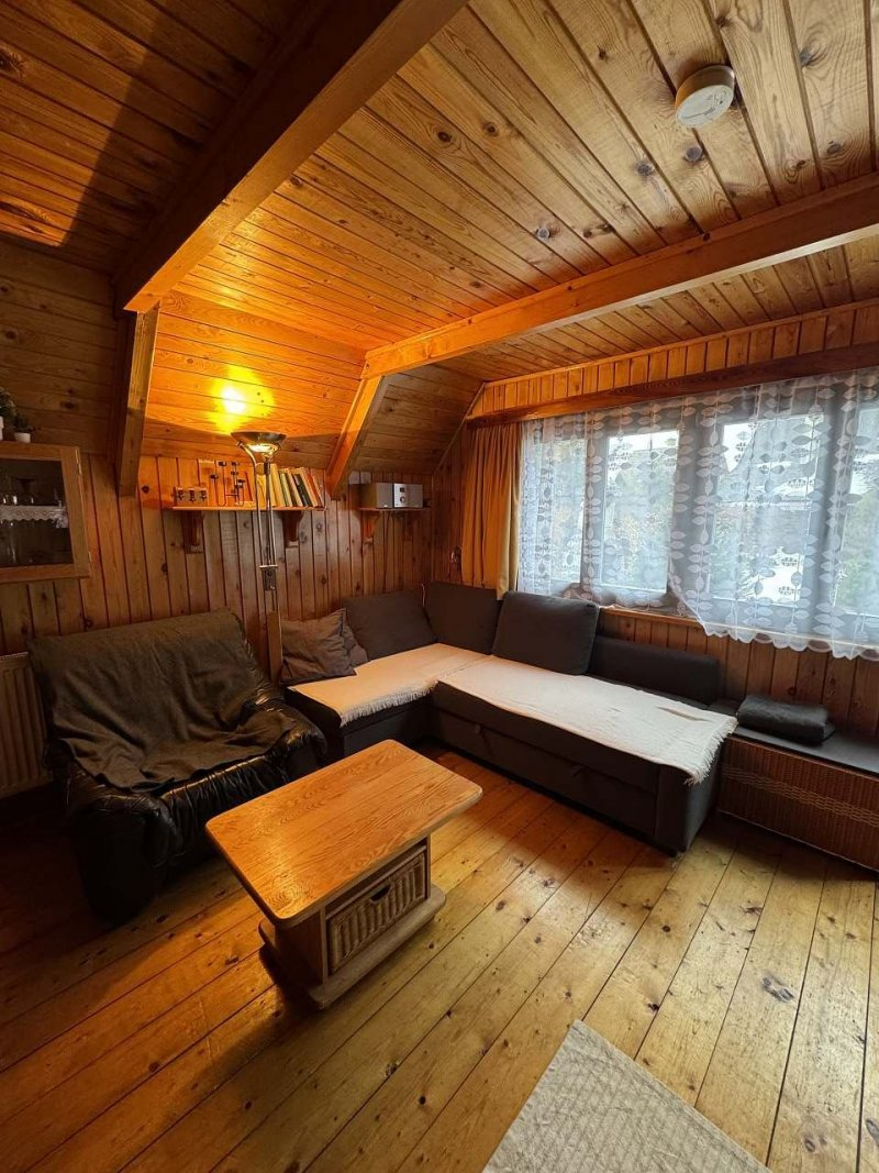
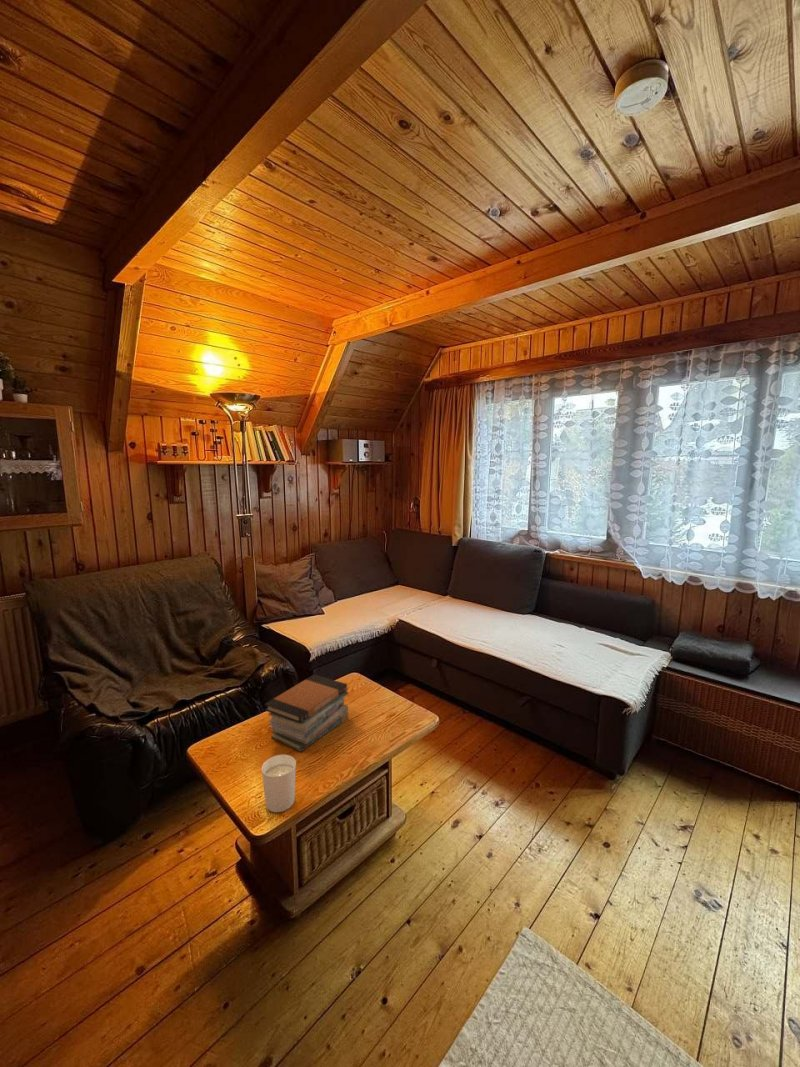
+ book stack [264,674,349,753]
+ candle holder [260,754,297,813]
